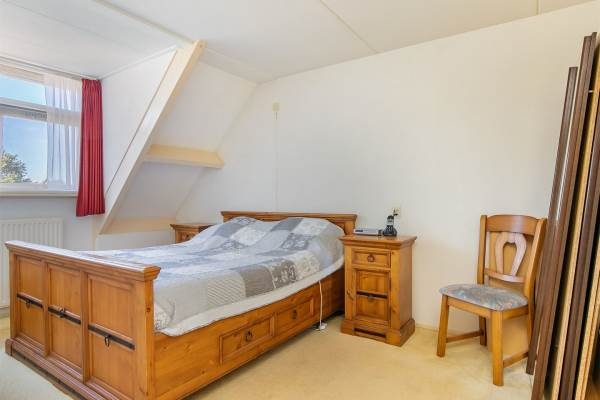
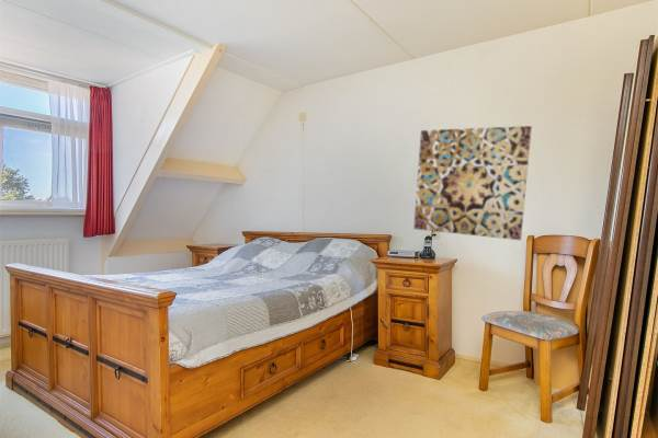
+ wall art [412,125,533,241]
